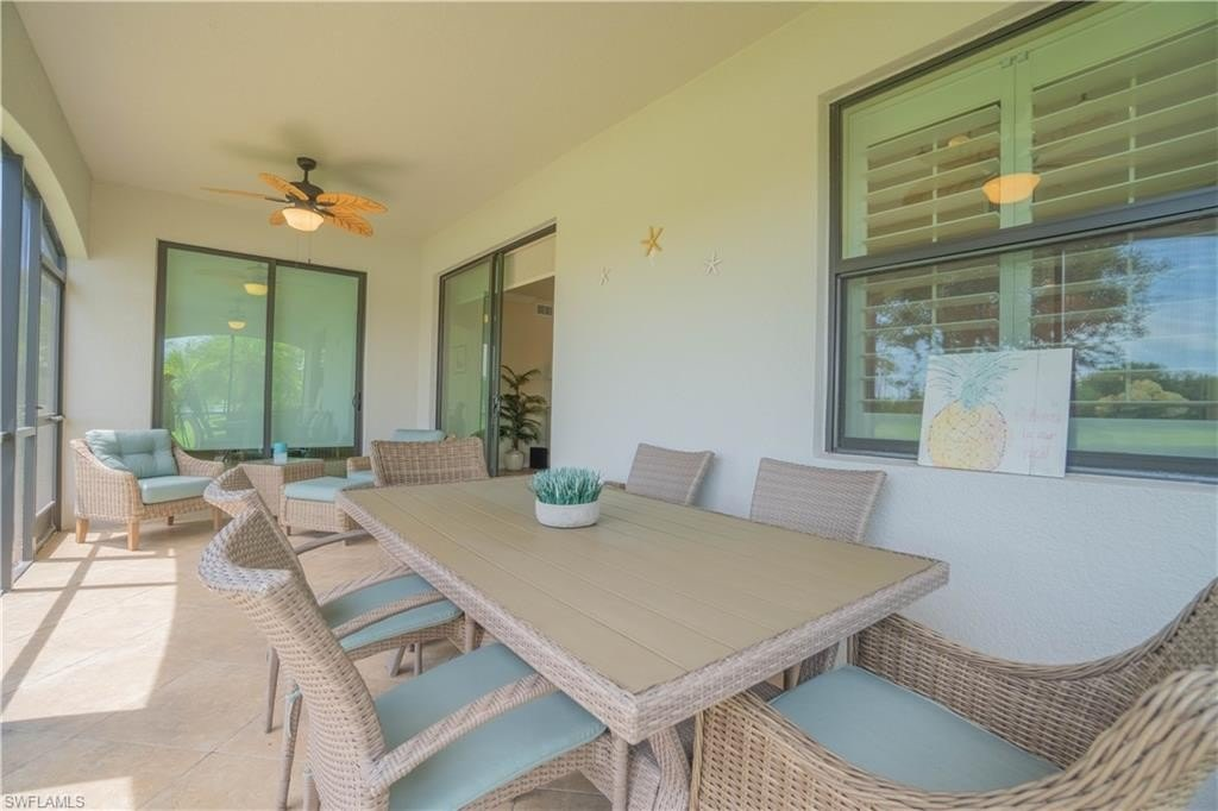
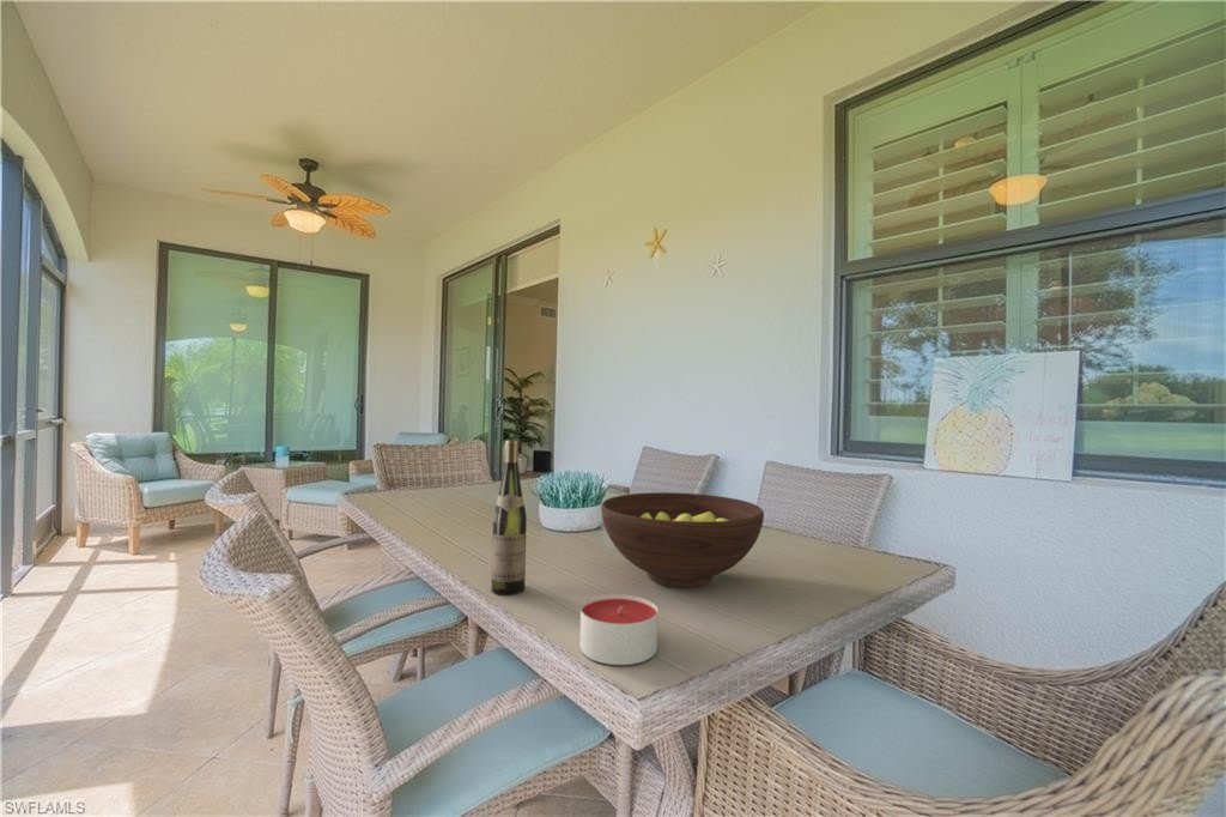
+ fruit bowl [600,491,765,588]
+ candle [578,593,658,666]
+ wine bottle [491,440,528,595]
